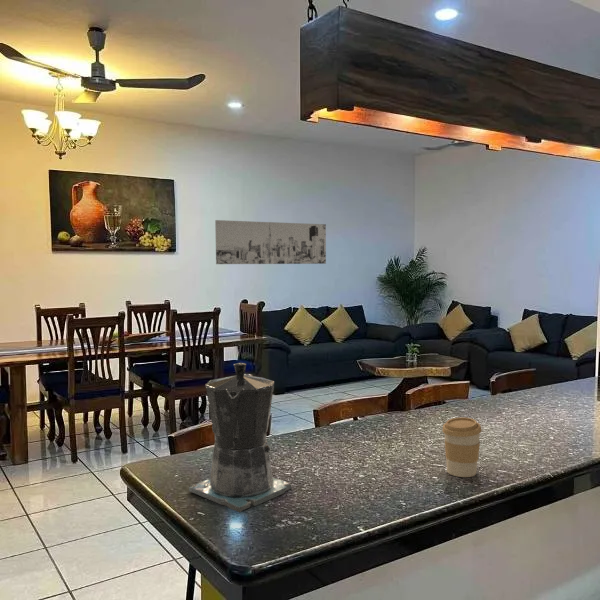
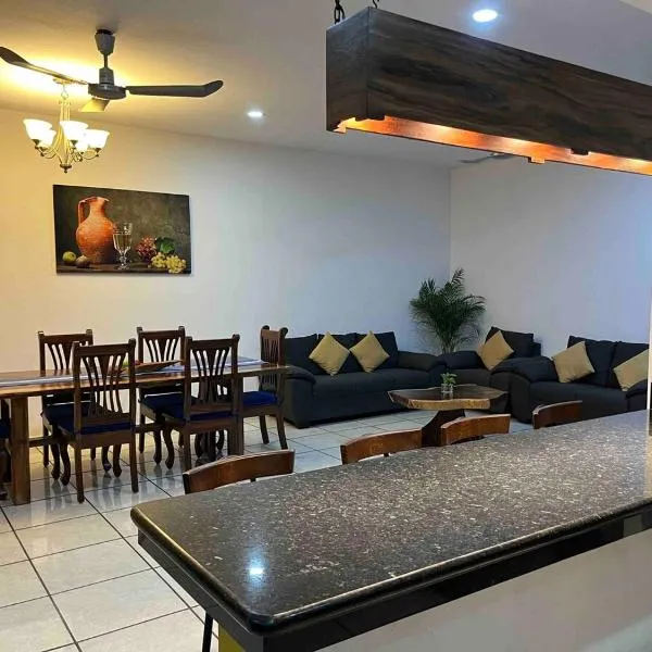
- coffee maker [188,362,292,513]
- coffee cup [441,416,483,478]
- wall art [214,219,327,265]
